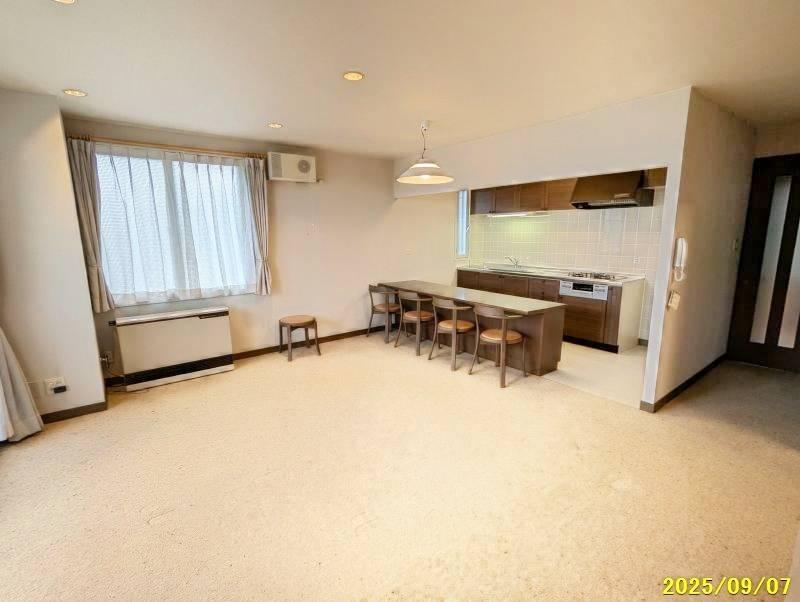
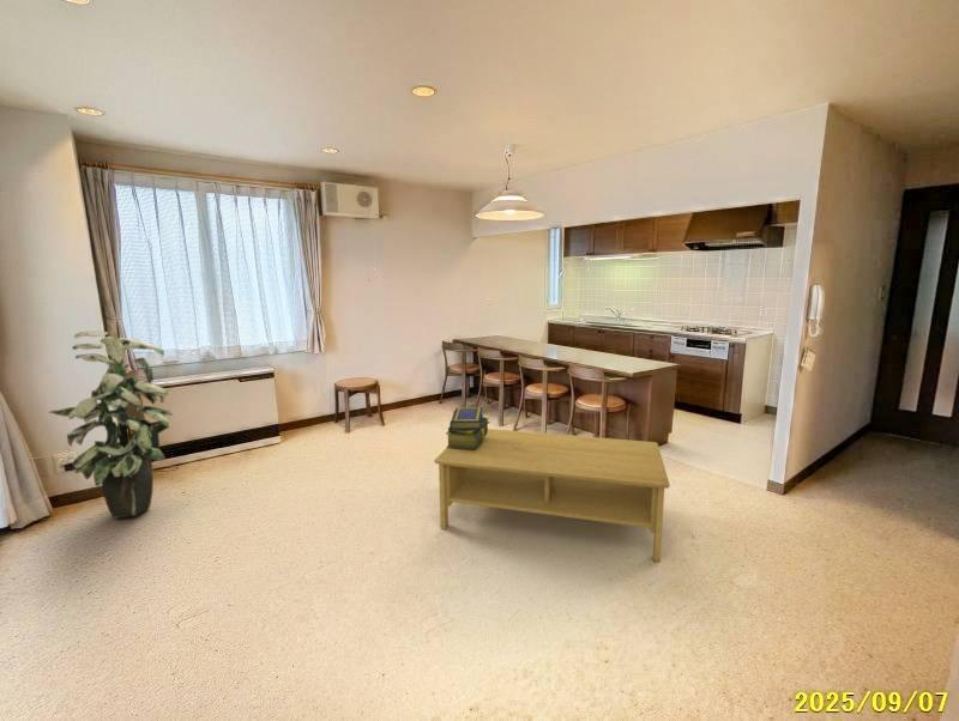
+ indoor plant [47,329,174,520]
+ stack of books [445,406,490,450]
+ coffee table [433,428,671,563]
